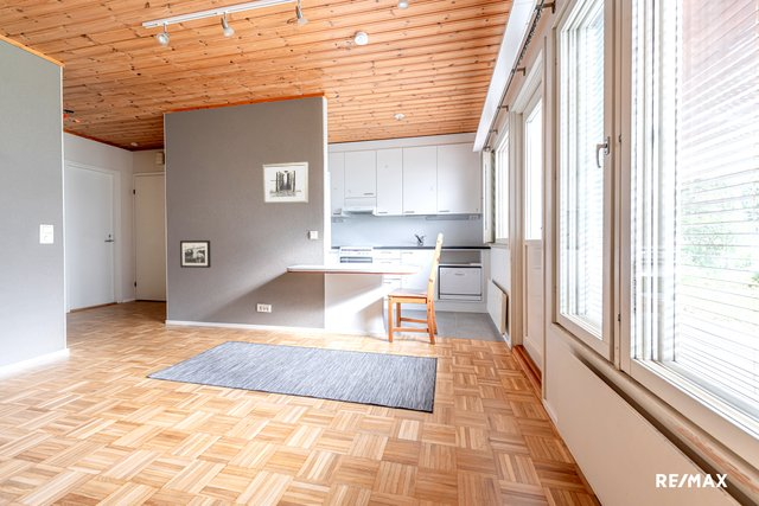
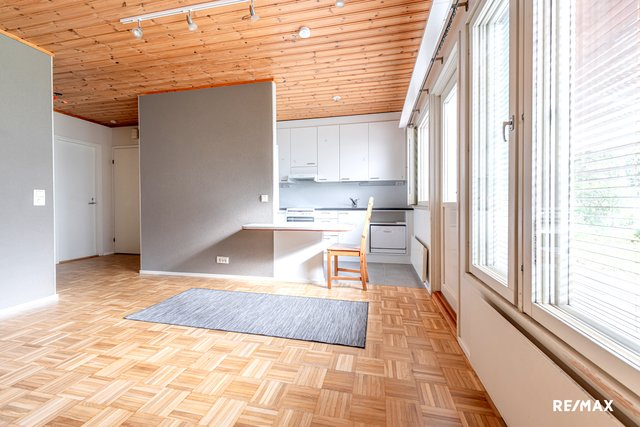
- wall art [261,161,310,206]
- picture frame [179,239,212,269]
